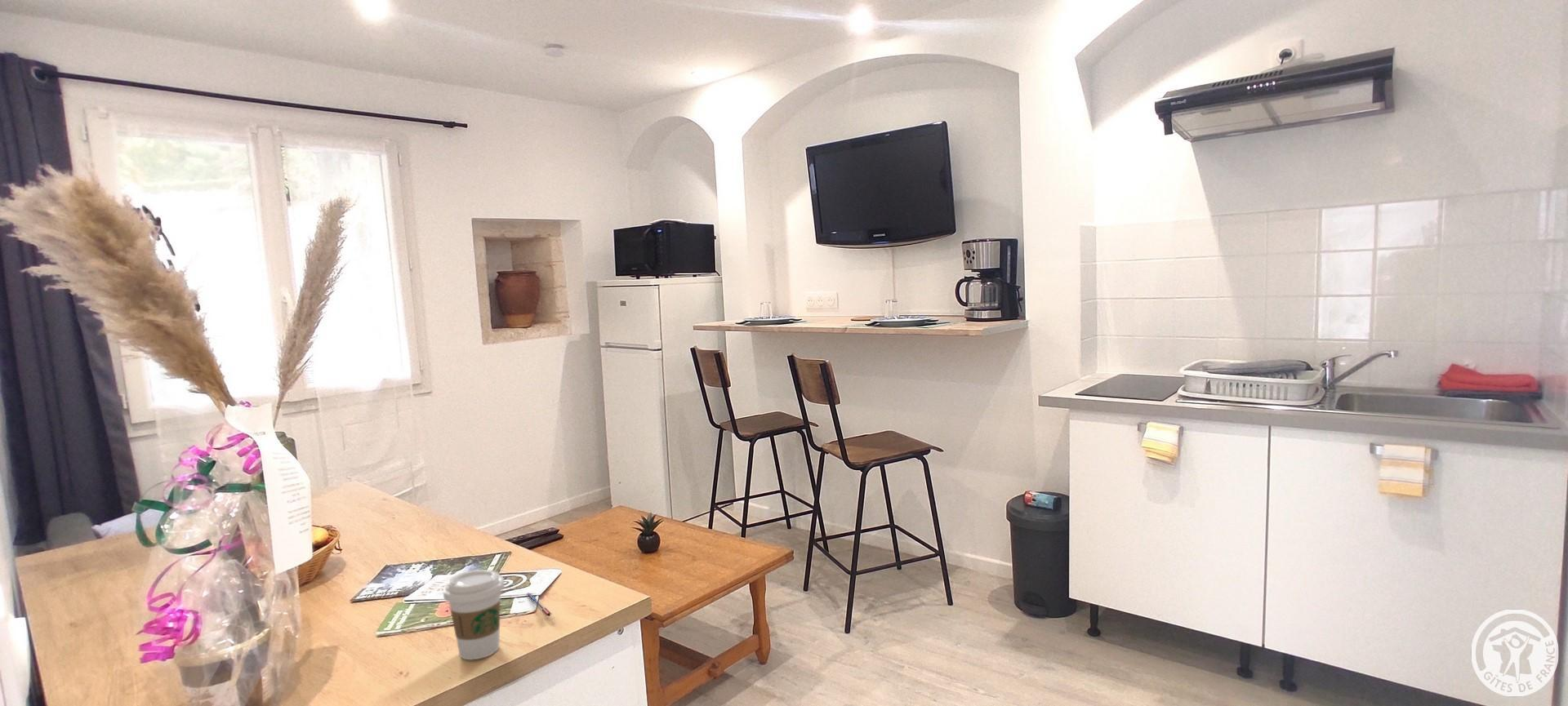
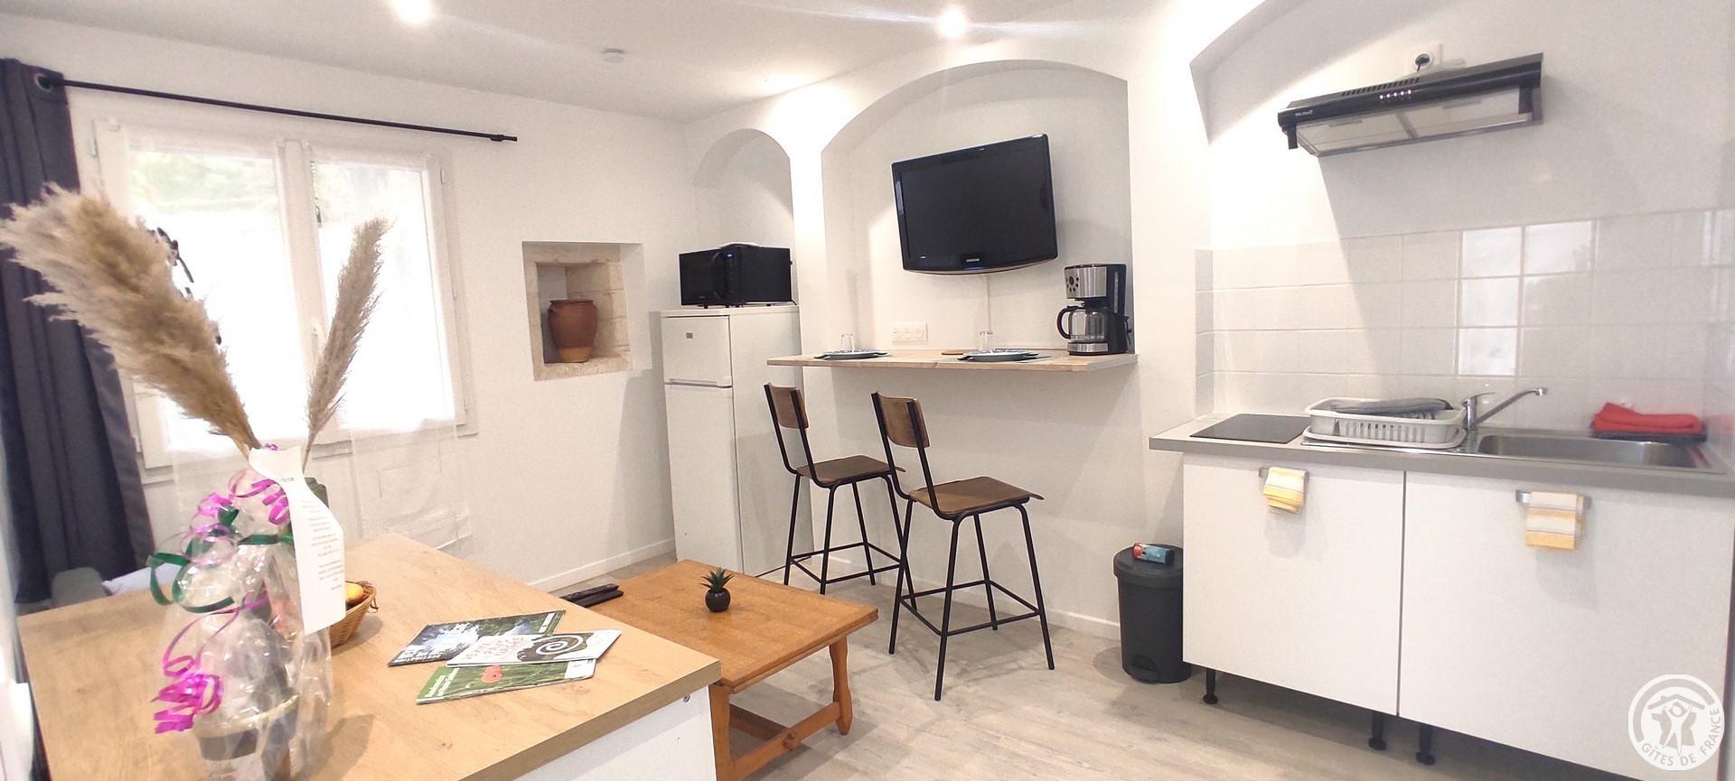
- coffee cup [443,569,506,660]
- pen [527,592,553,617]
